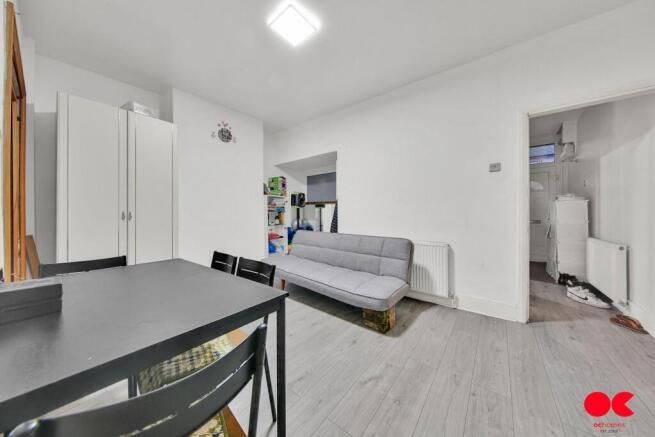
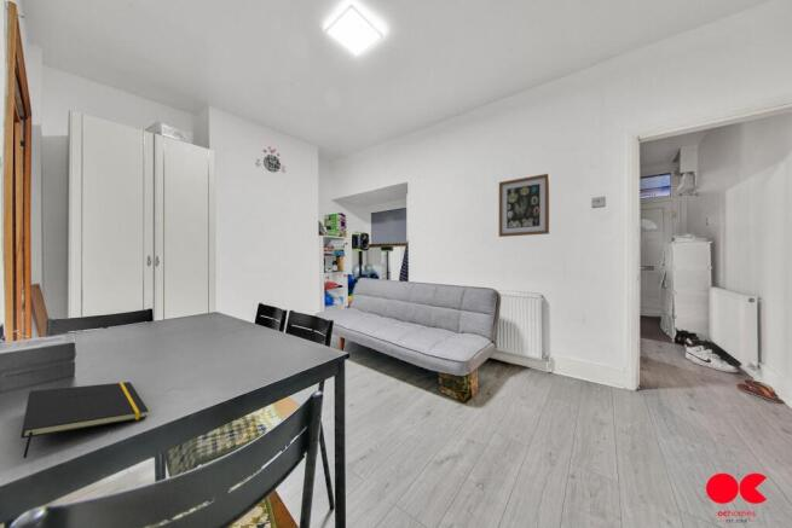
+ notepad [19,381,150,459]
+ wall art [498,173,550,238]
